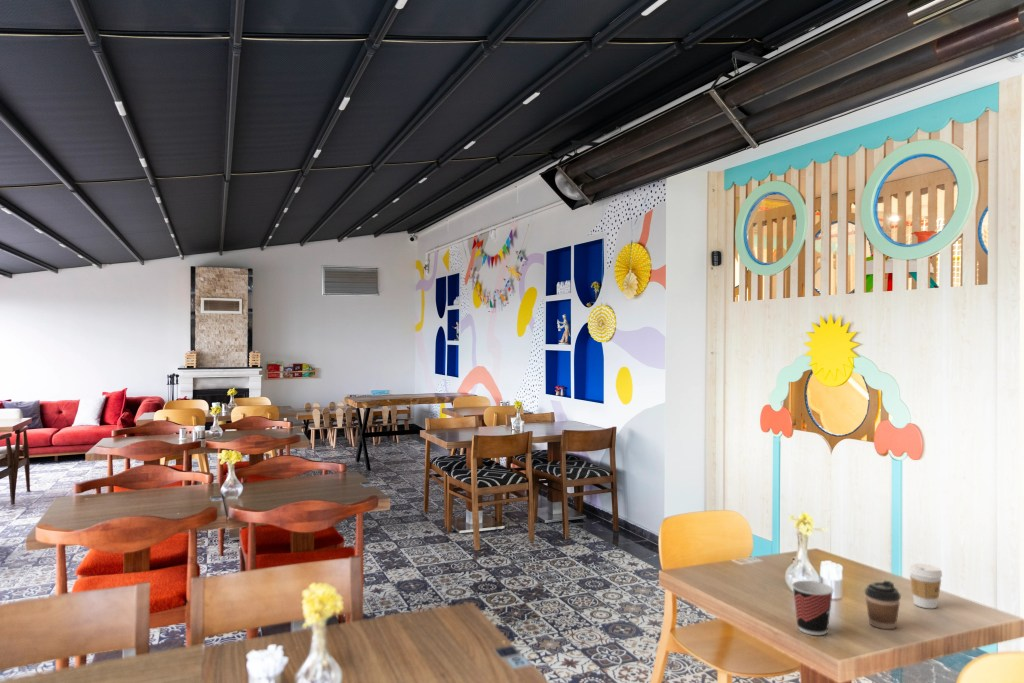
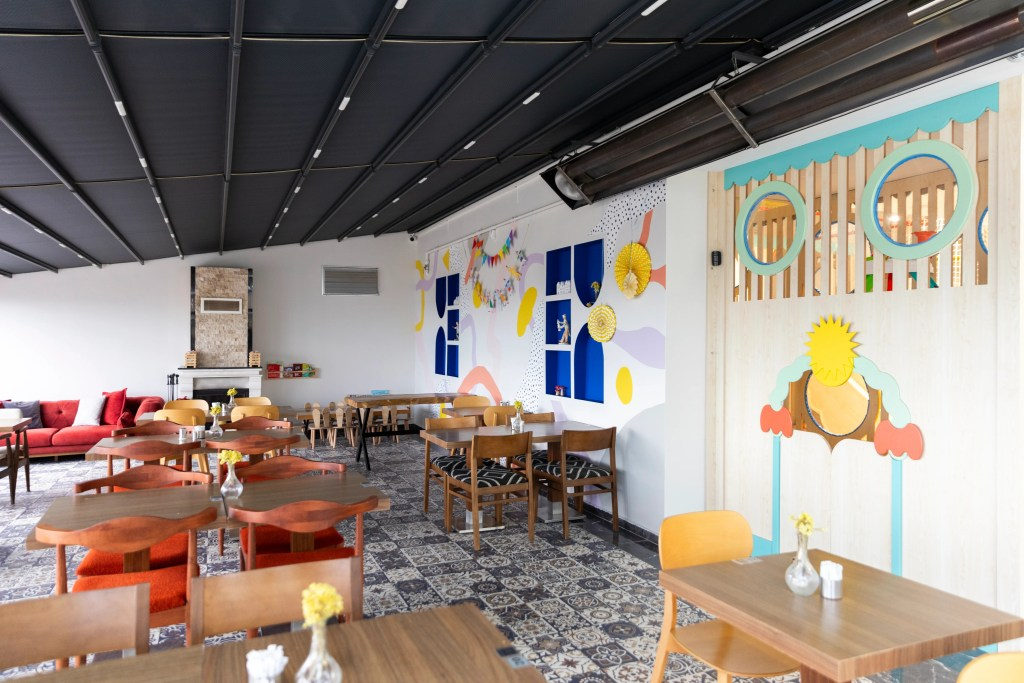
- coffee cup [908,563,943,609]
- coffee cup [864,579,902,630]
- cup [791,580,834,636]
